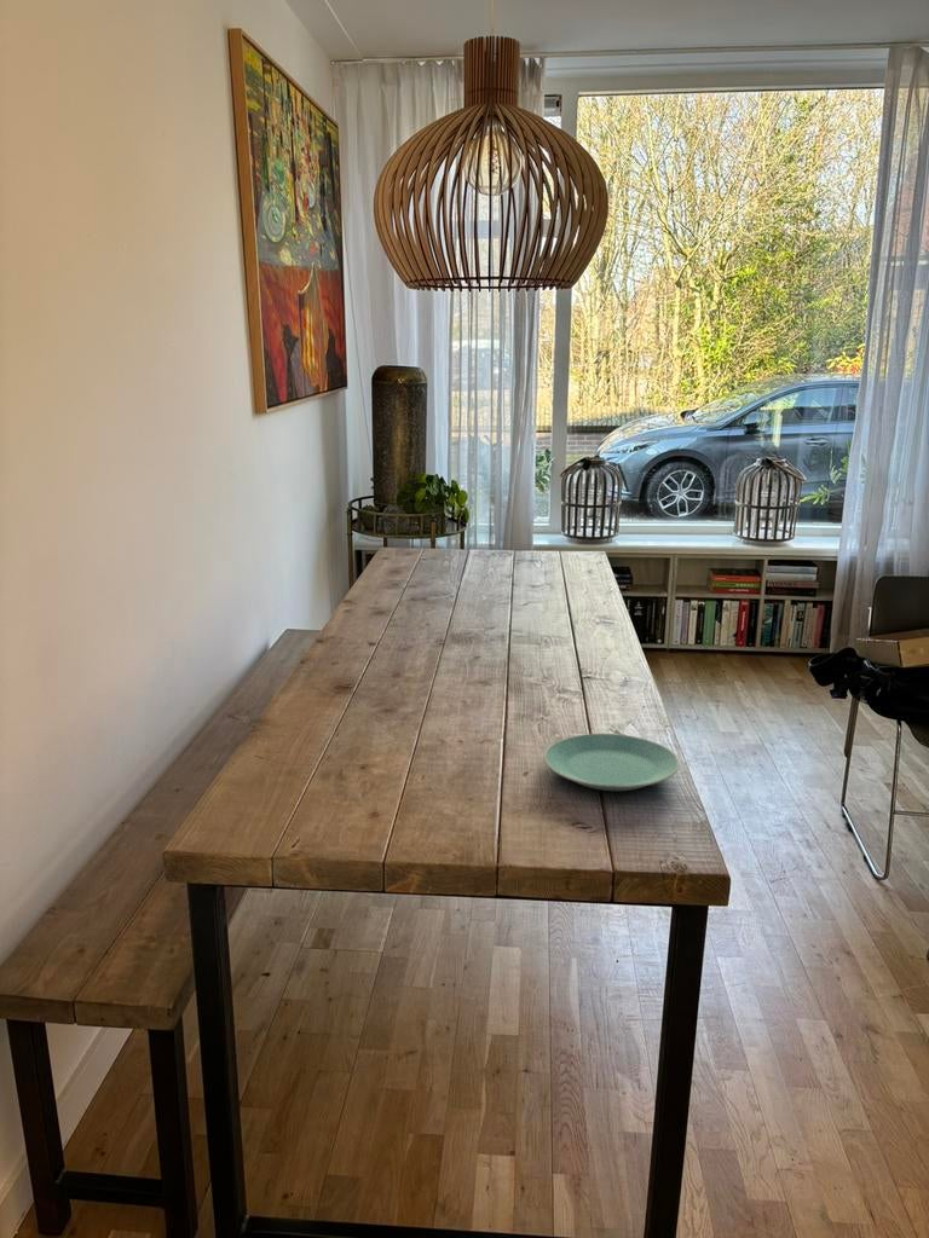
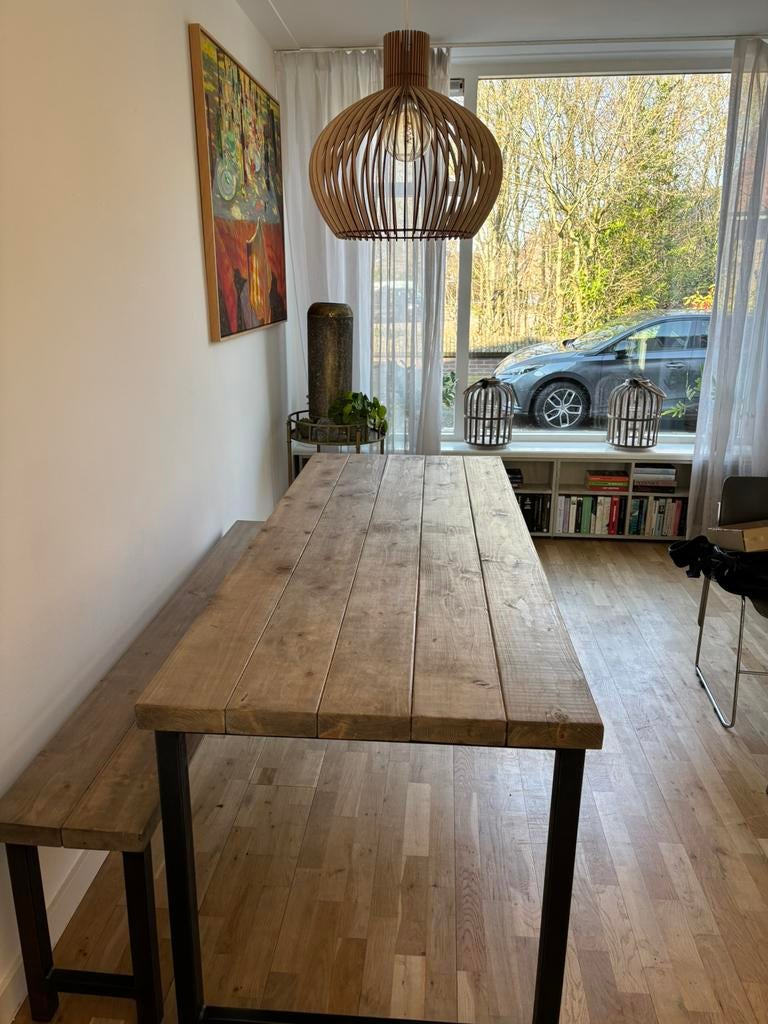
- plate [543,733,681,792]
